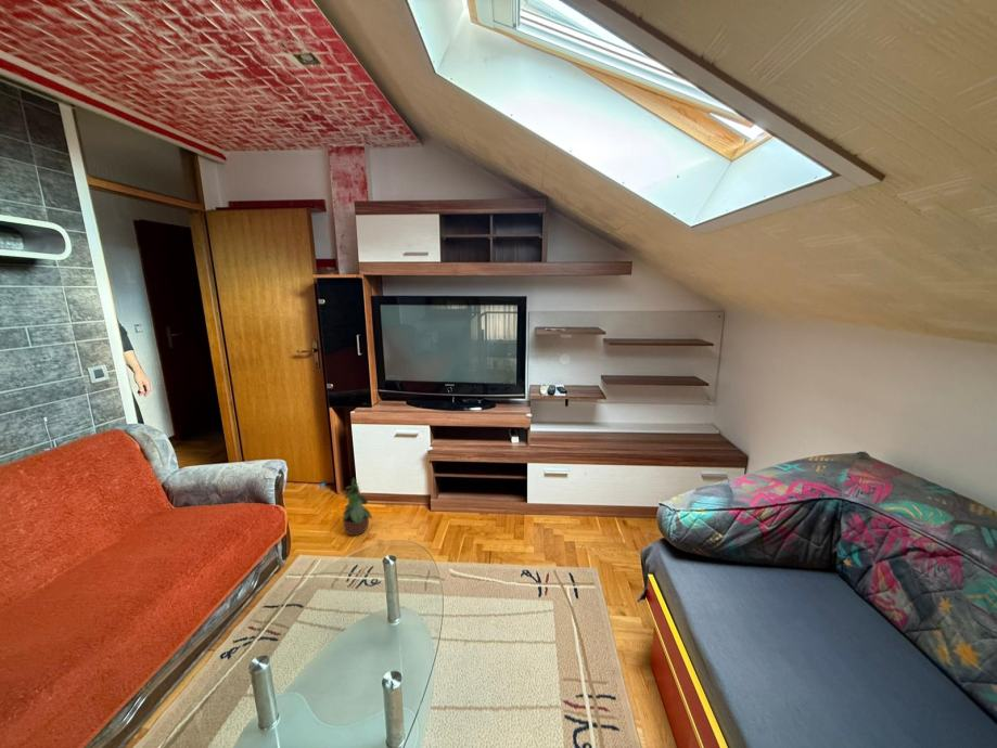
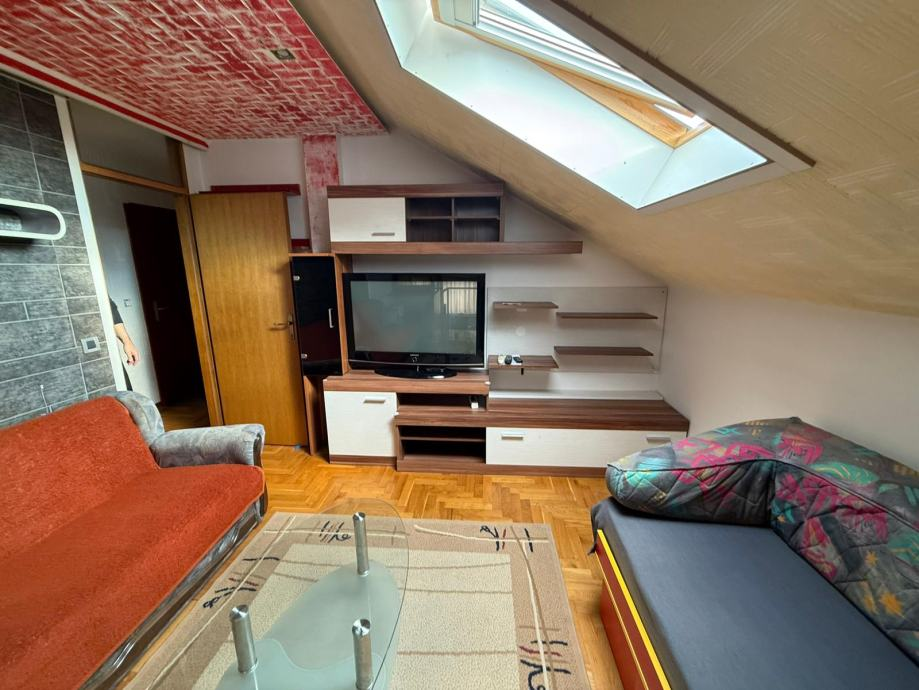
- potted plant [341,476,373,537]
